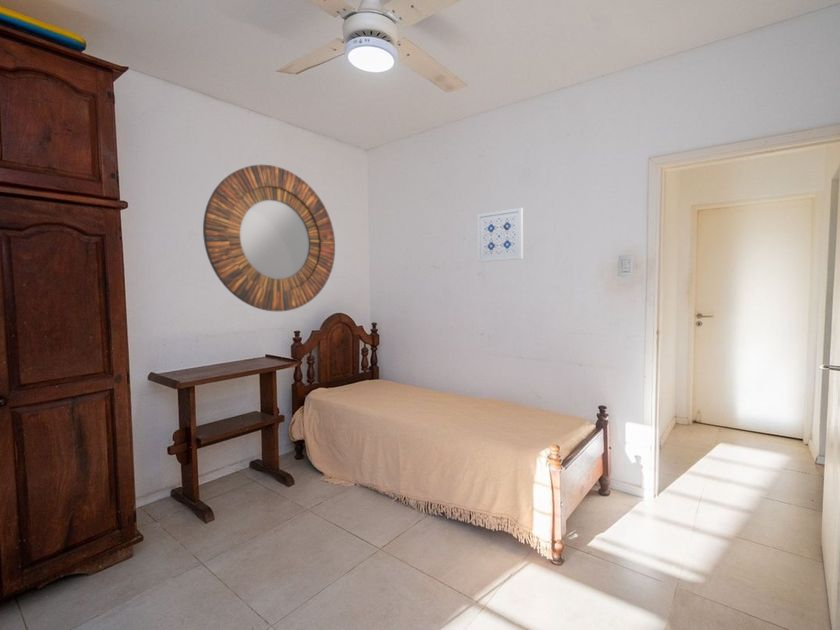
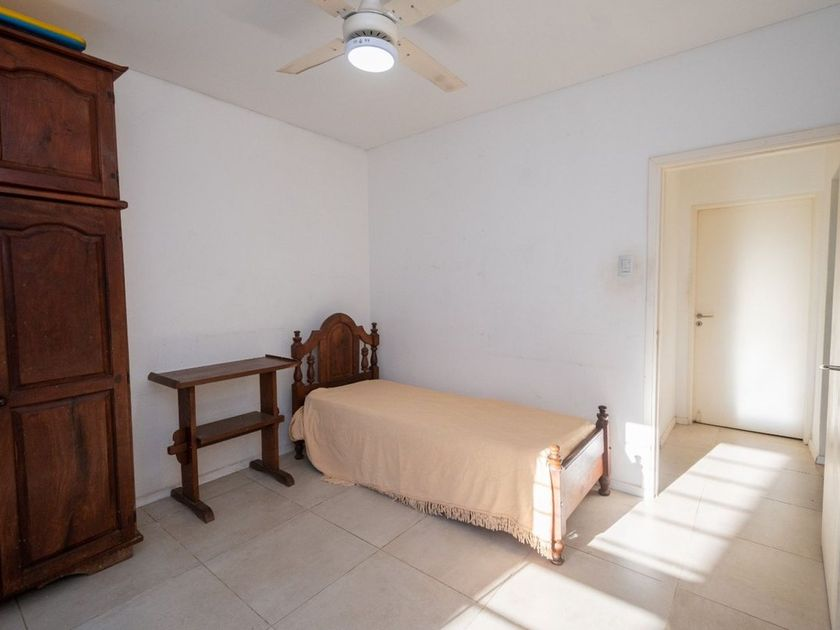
- wall art [476,207,524,263]
- home mirror [202,164,336,312]
